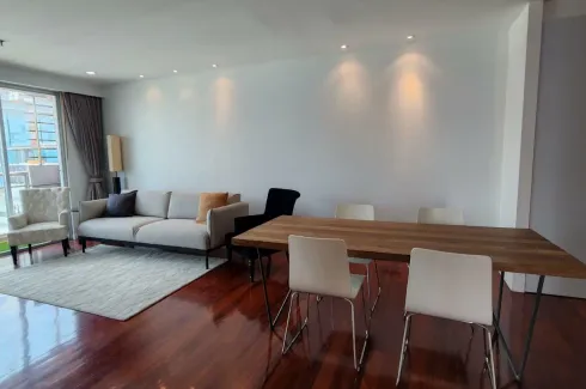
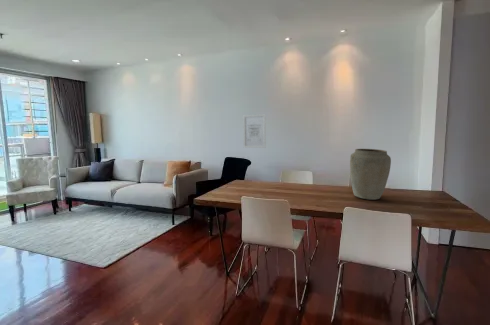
+ vase [349,148,392,201]
+ wall art [242,113,267,149]
